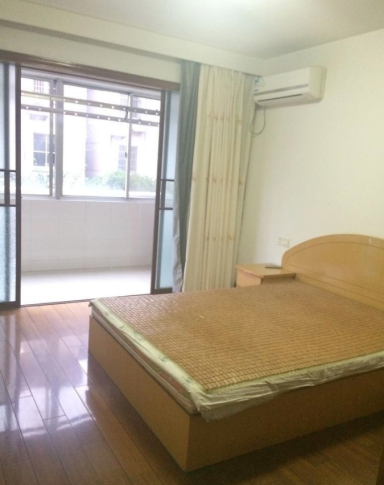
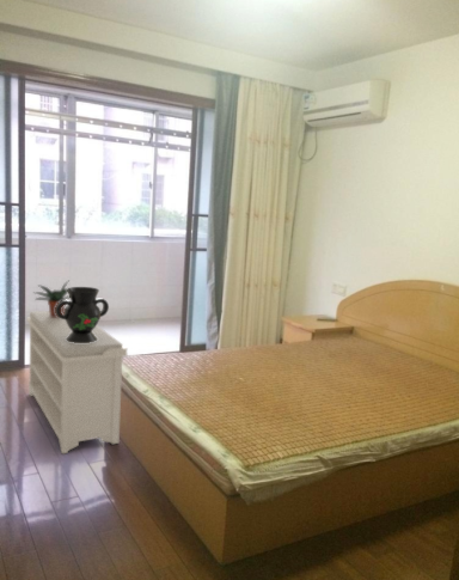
+ bench [25,310,128,456]
+ decorative vase [55,286,110,343]
+ potted plant [33,280,71,318]
